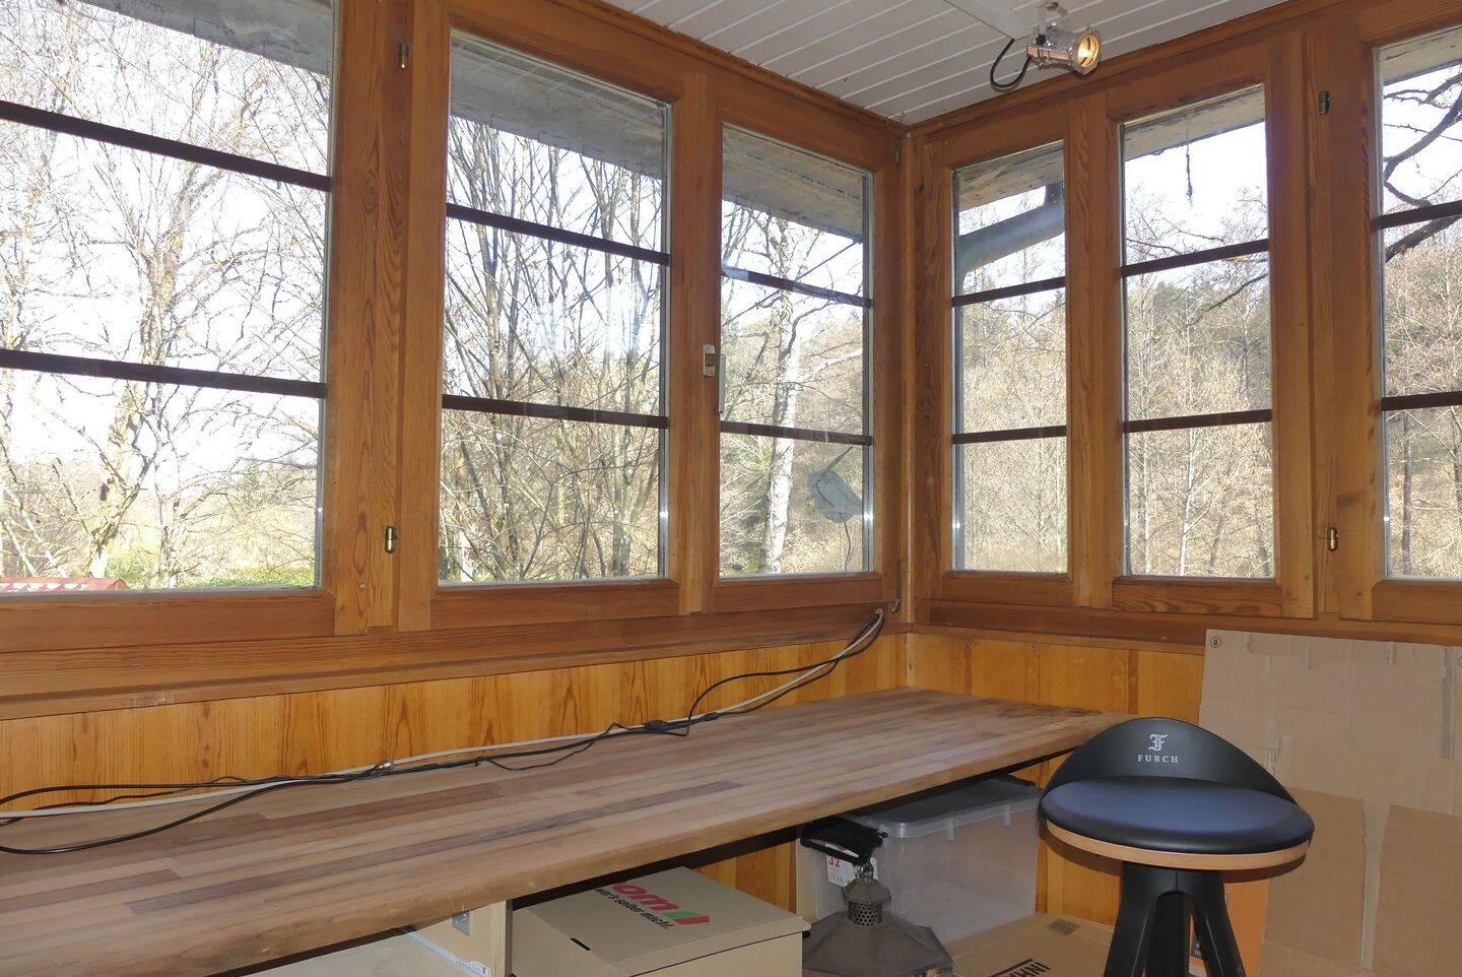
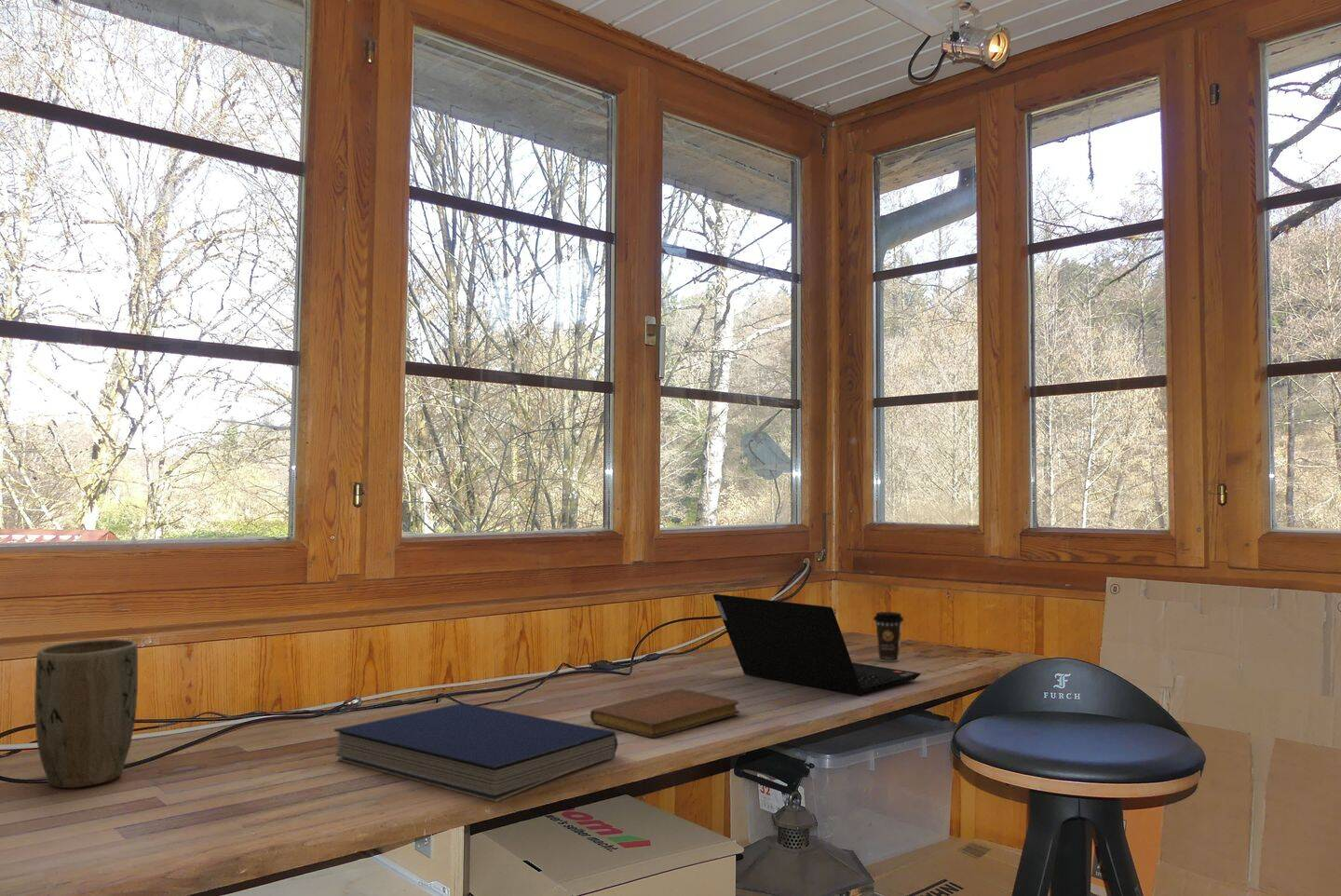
+ laptop computer [712,593,921,697]
+ book [333,702,619,803]
+ coffee cup [873,611,904,662]
+ notebook [589,687,740,739]
+ plant pot [34,638,139,789]
